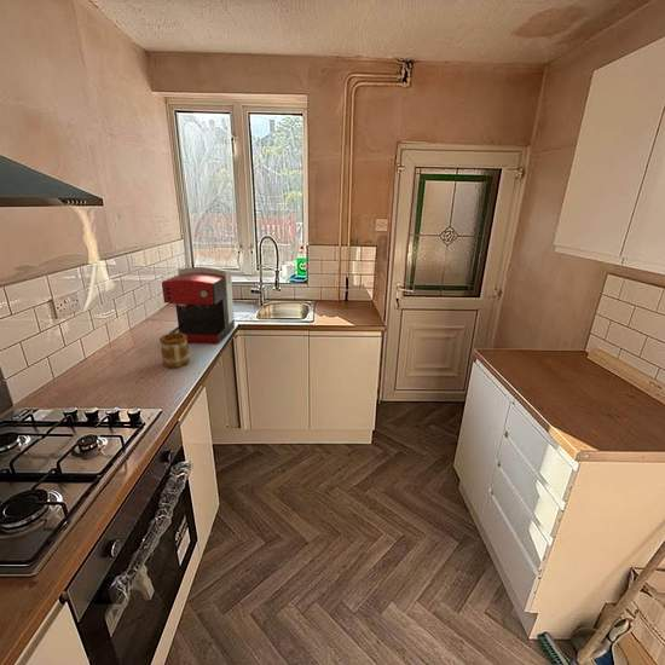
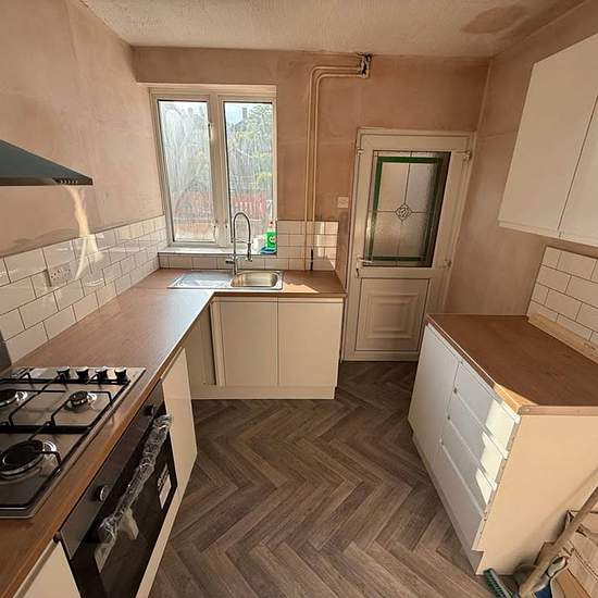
- mug [158,332,191,369]
- coffee maker [161,266,236,345]
